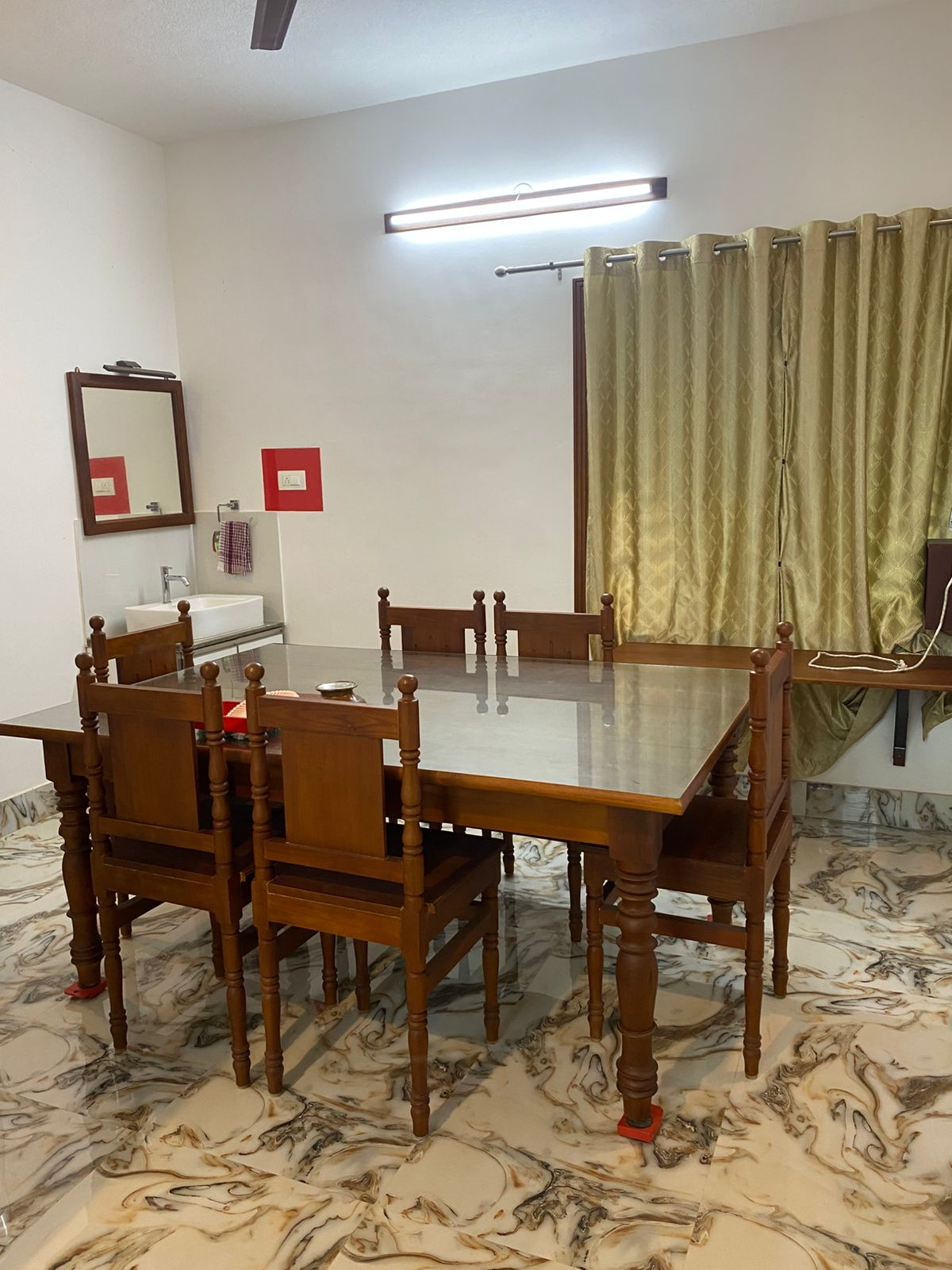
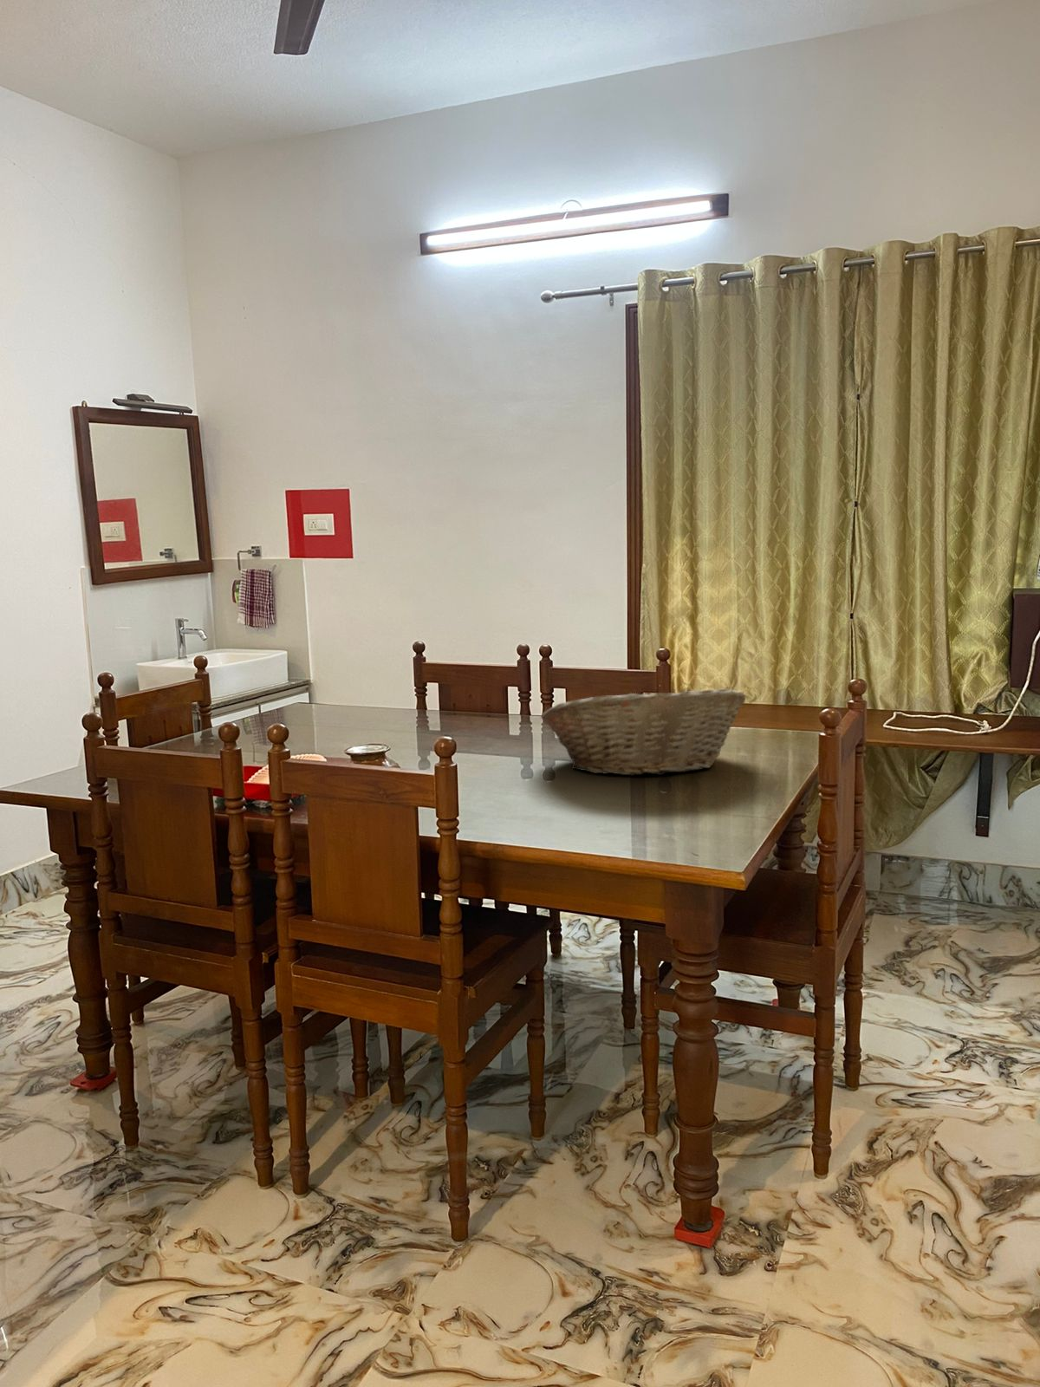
+ fruit basket [540,687,746,777]
